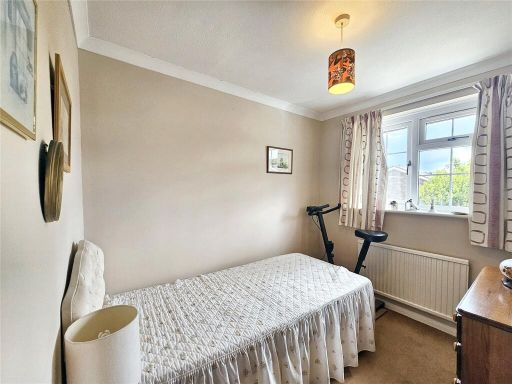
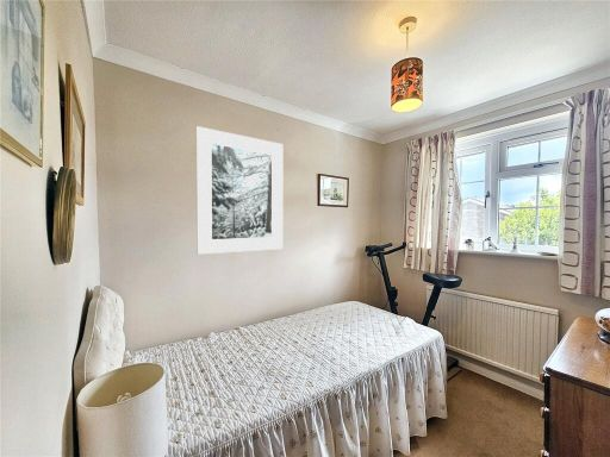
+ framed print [195,125,284,256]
